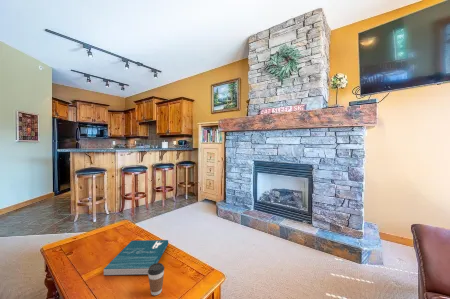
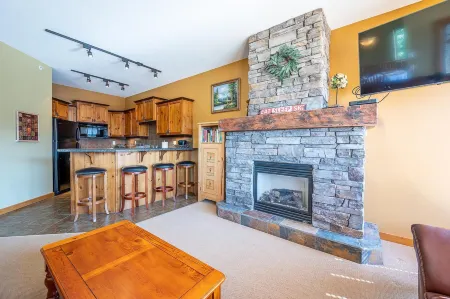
- coffee cup [147,262,165,296]
- book [103,239,169,276]
